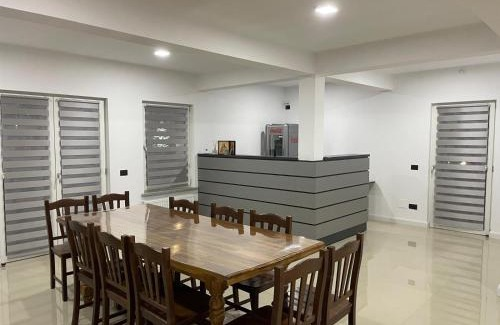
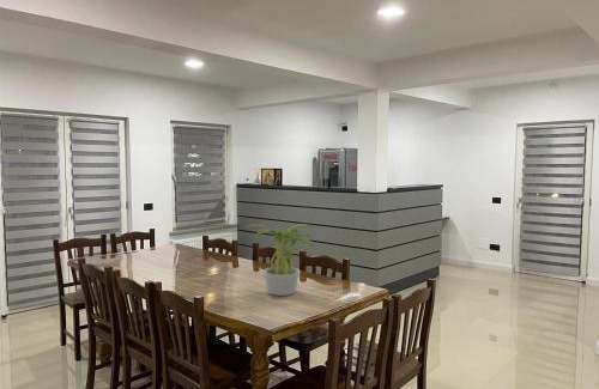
+ potted plant [244,223,315,297]
